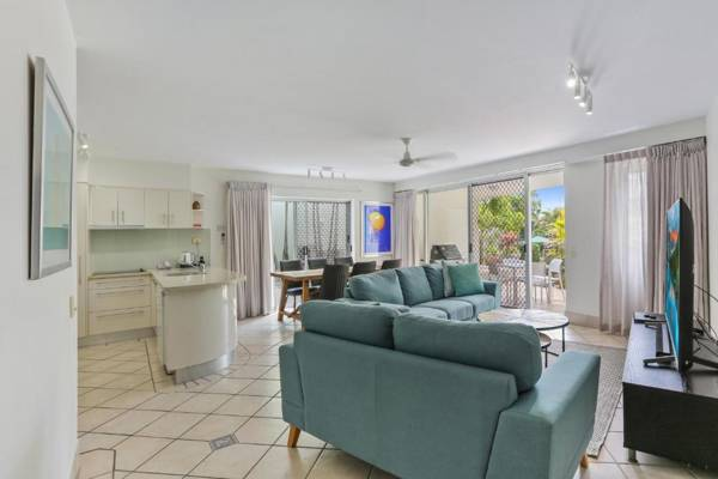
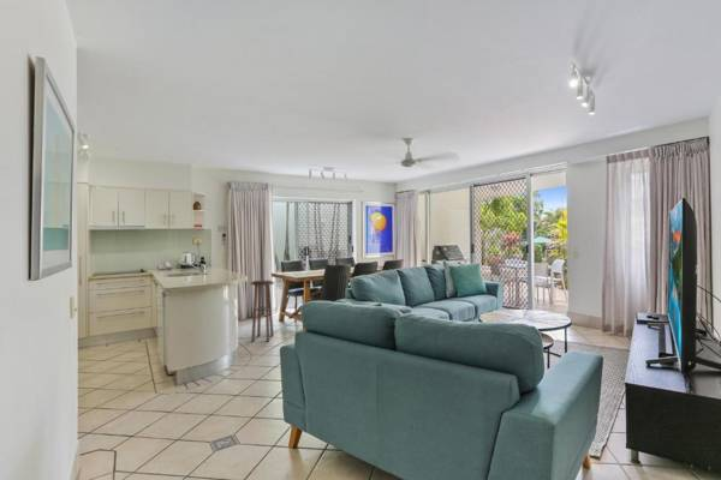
+ stool [250,280,275,343]
